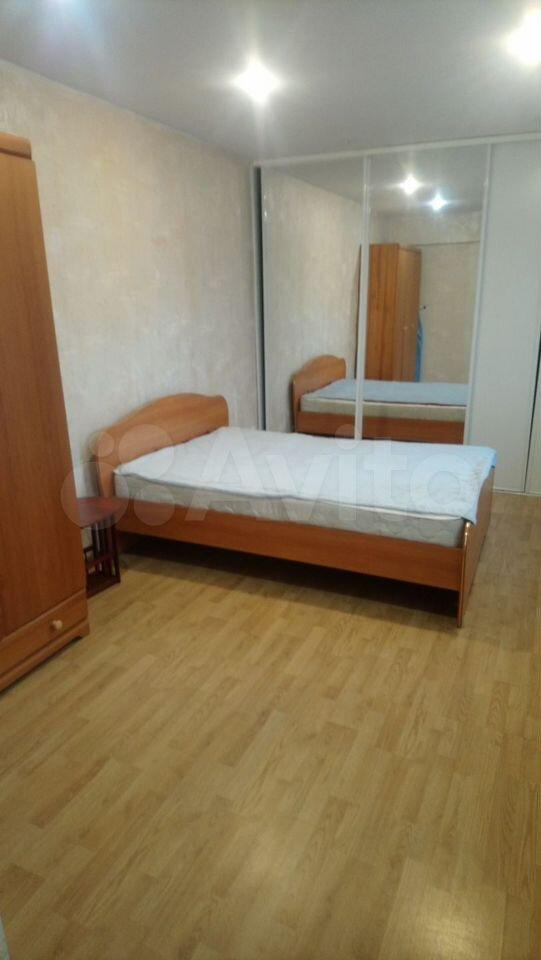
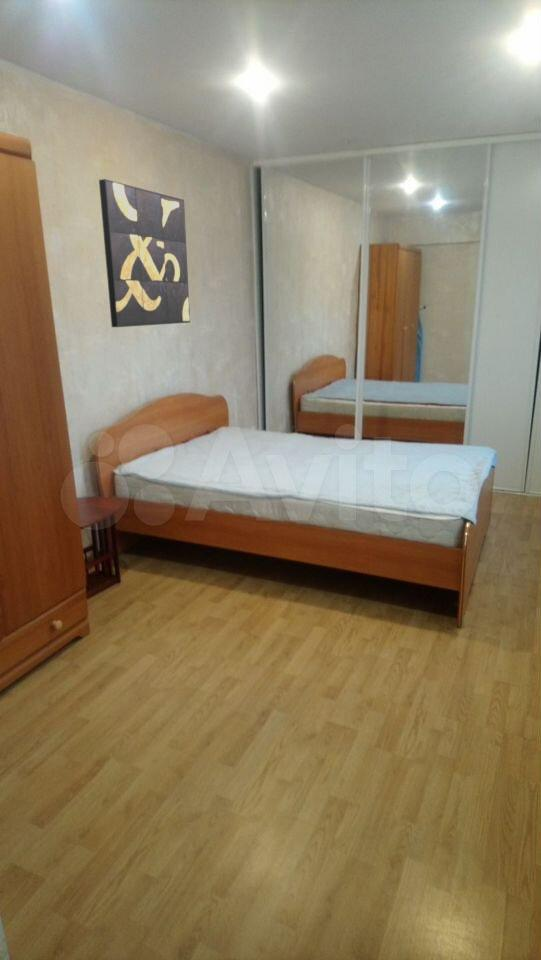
+ wall art [98,178,191,328]
